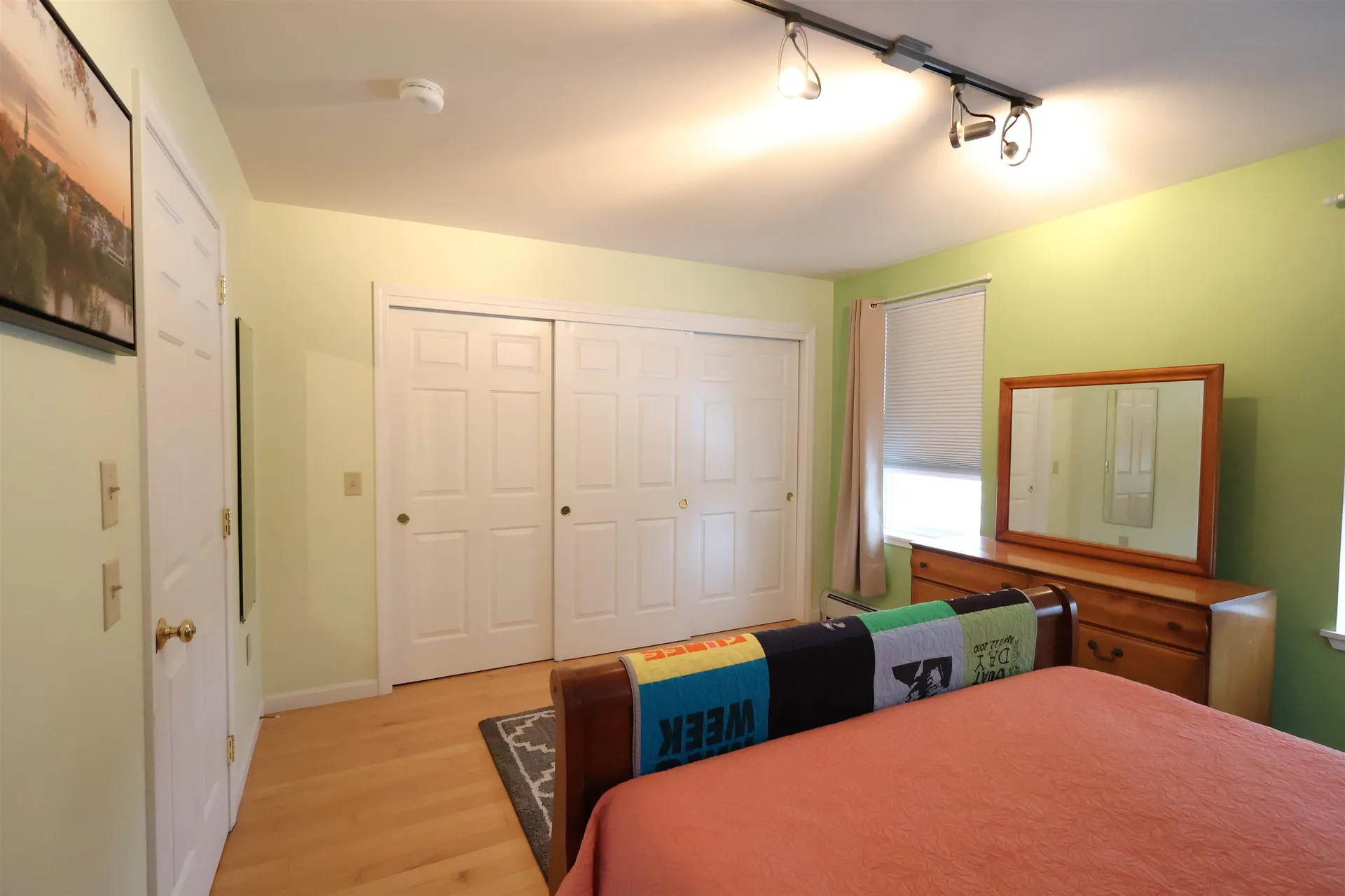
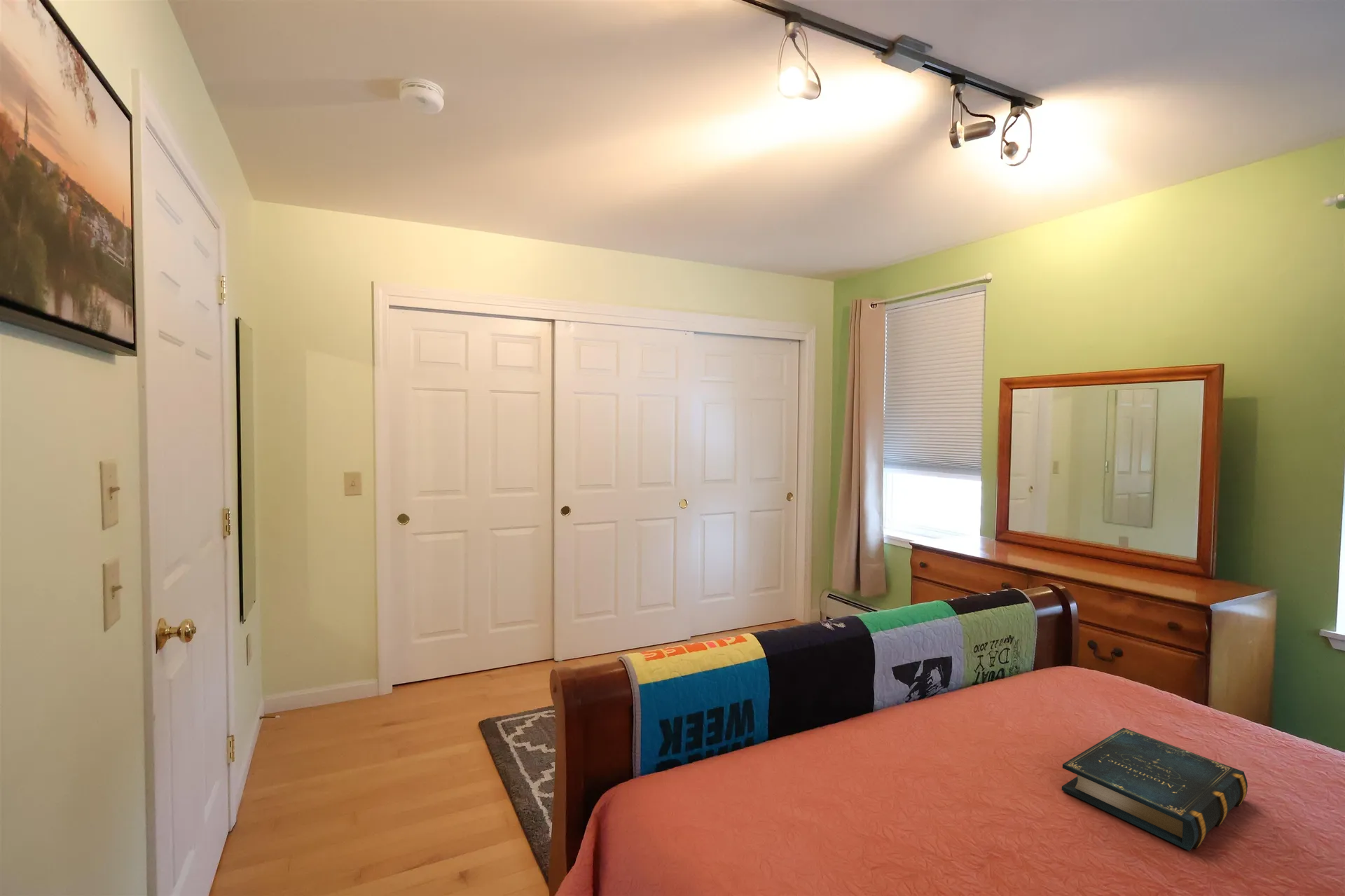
+ book [1061,727,1248,851]
